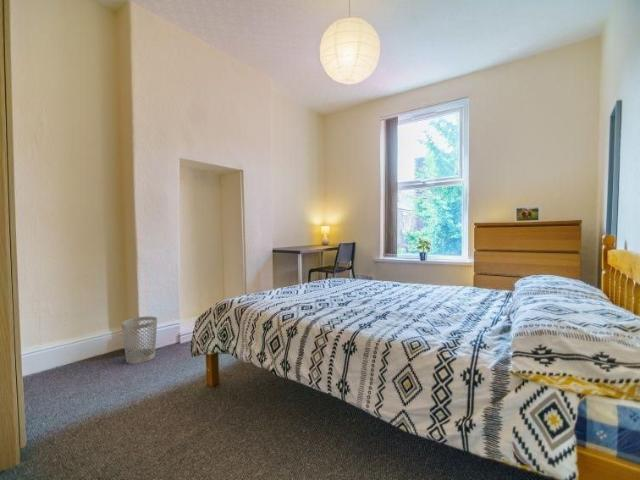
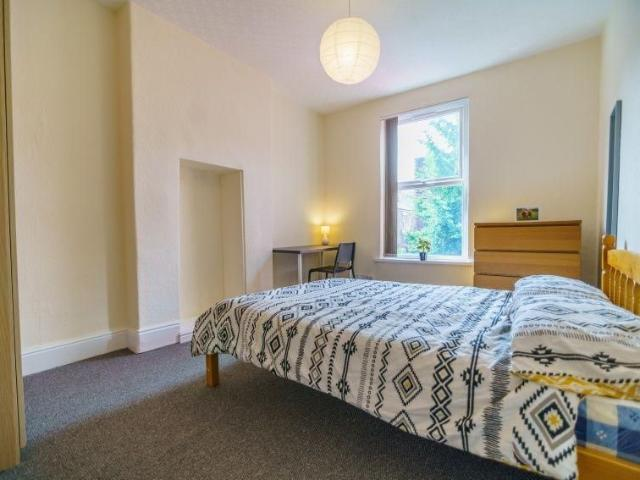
- wastebasket [120,315,158,365]
